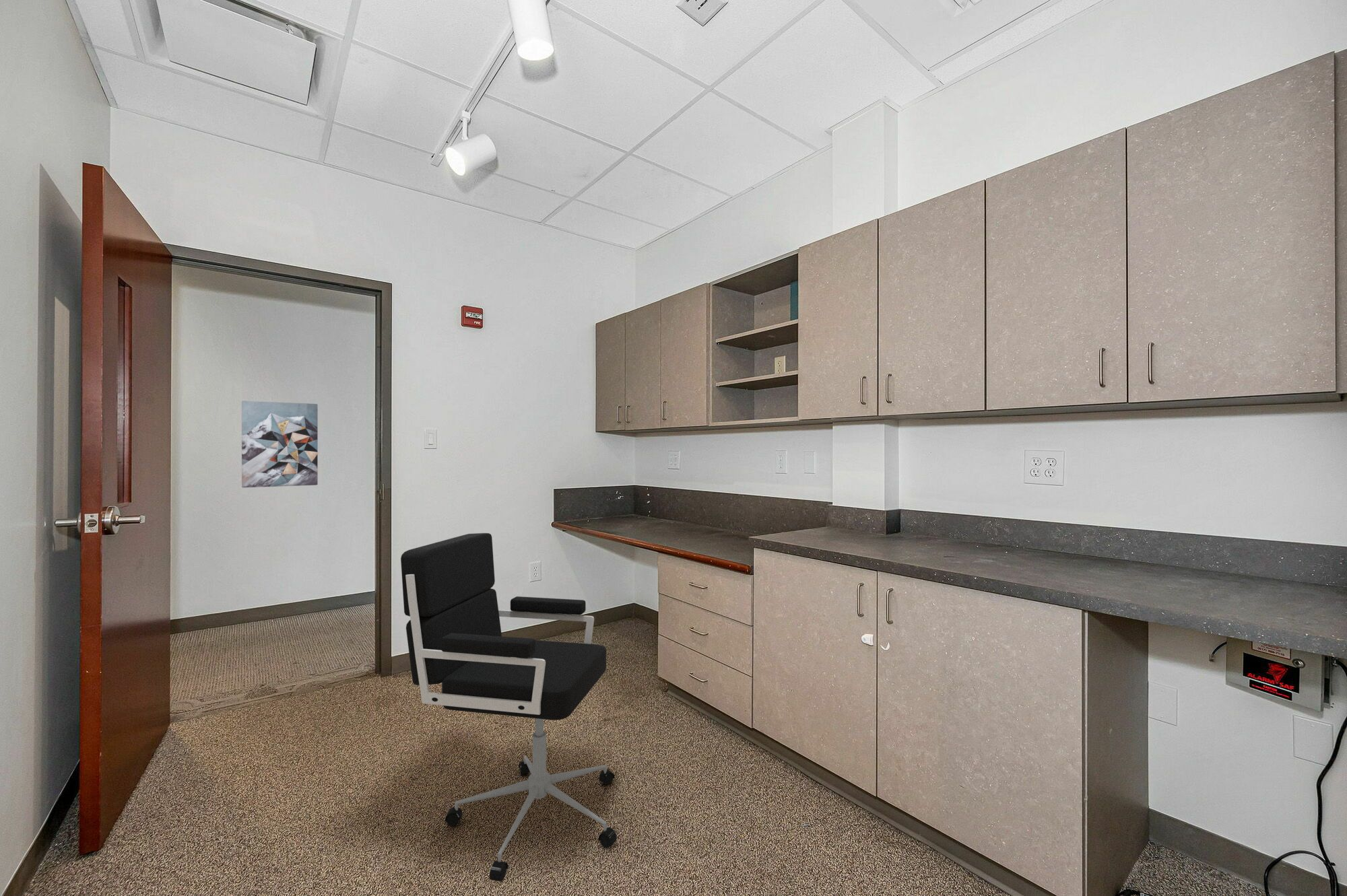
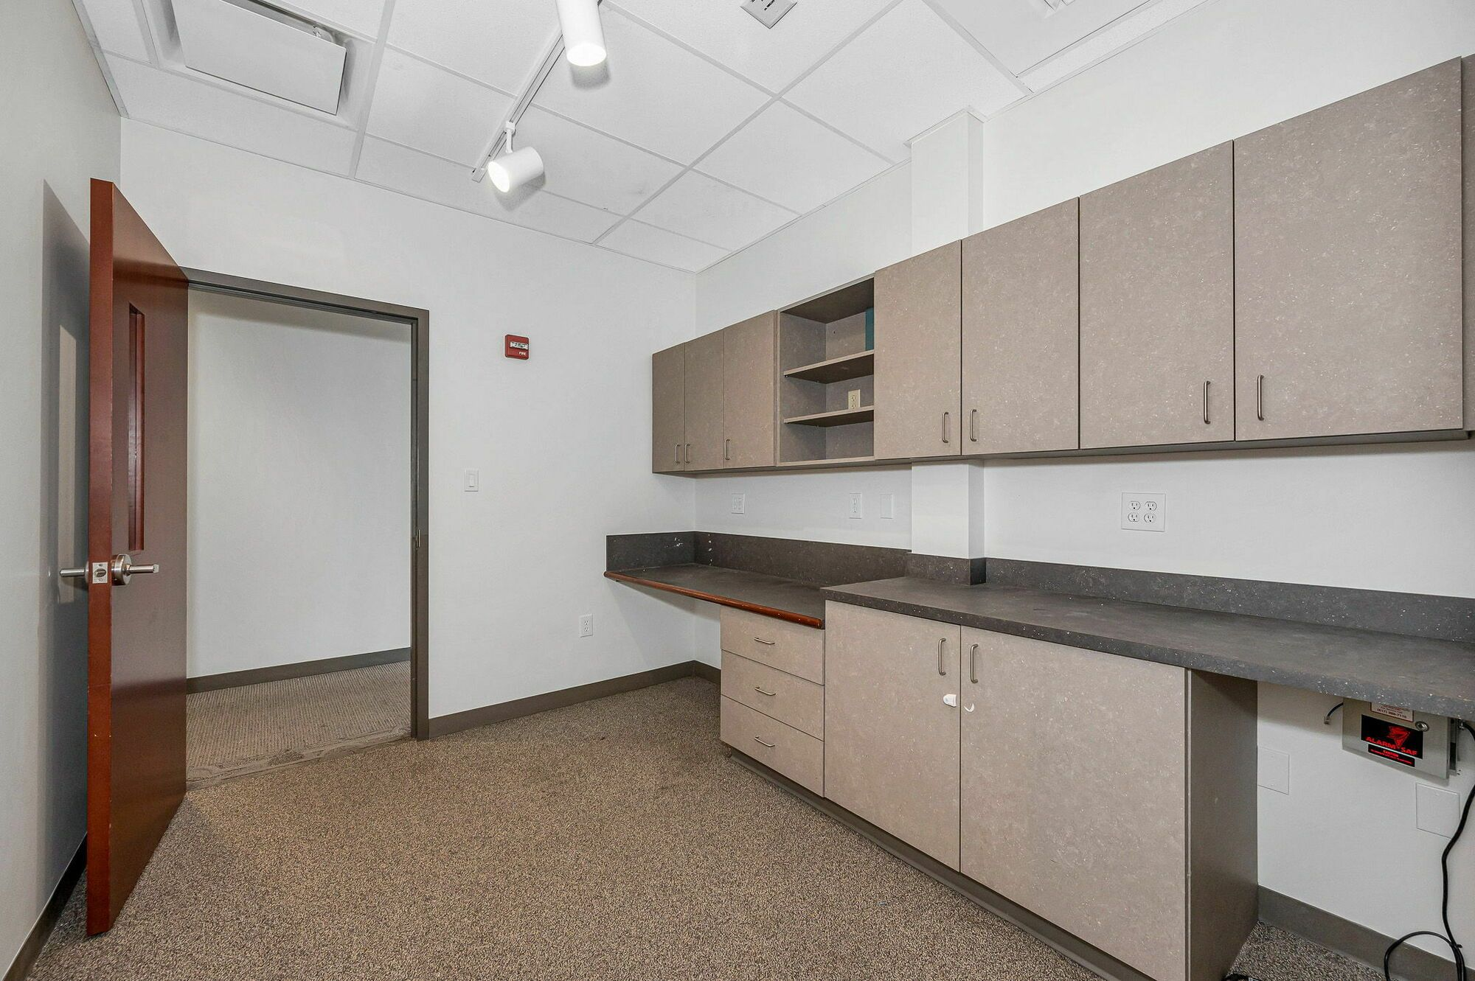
- wall art [241,401,319,488]
- office chair [400,532,618,882]
